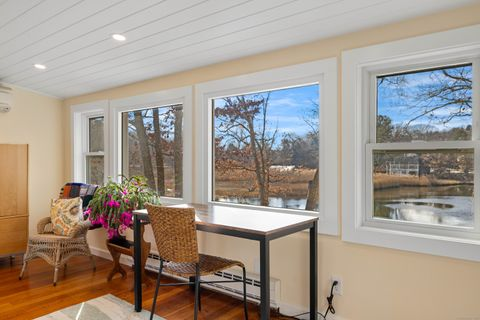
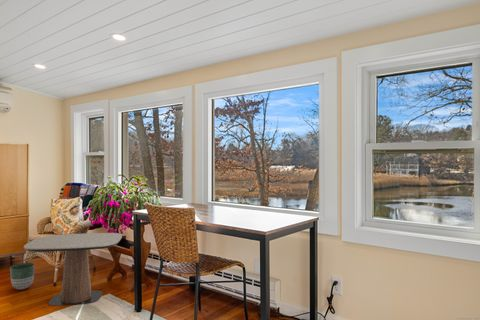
+ planter [9,262,35,290]
+ side table [23,232,123,307]
